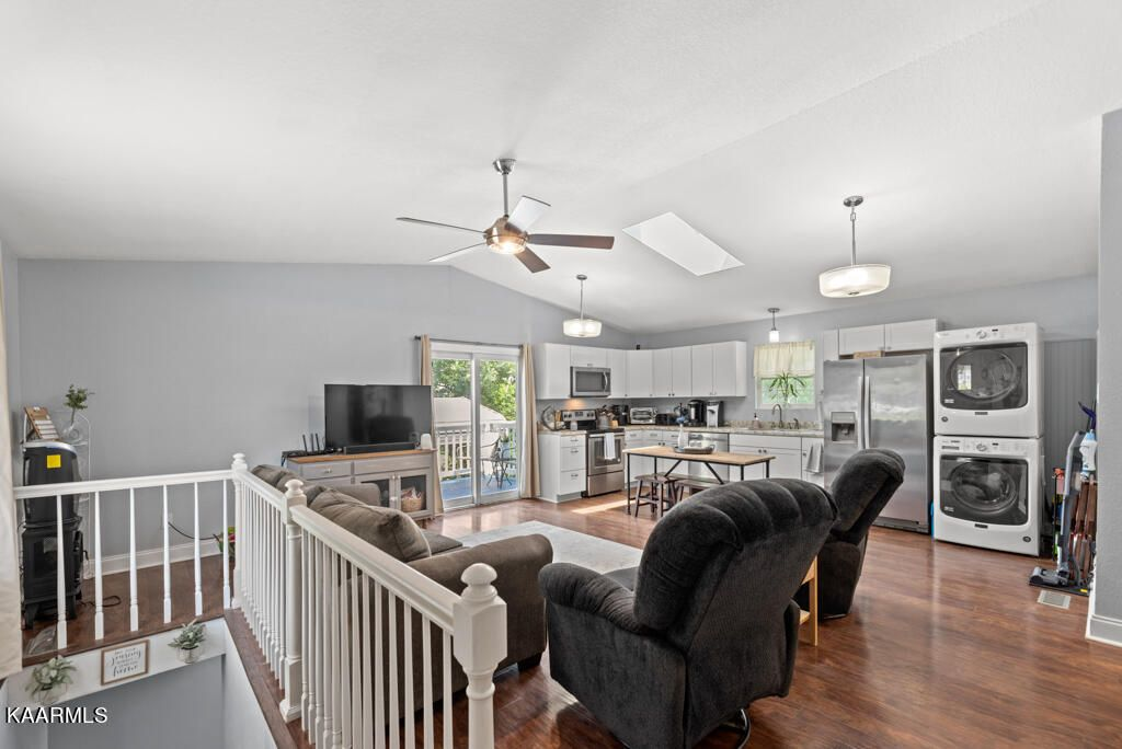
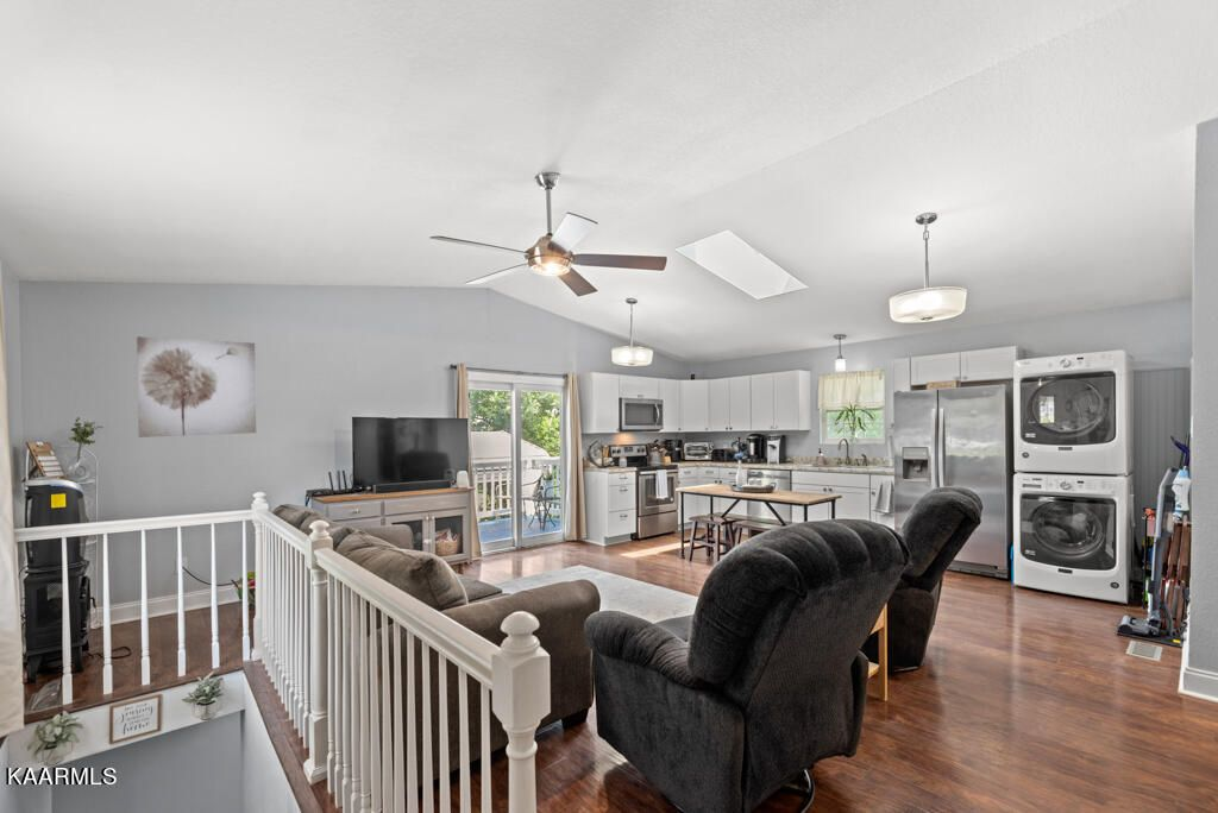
+ wall art [136,335,257,439]
